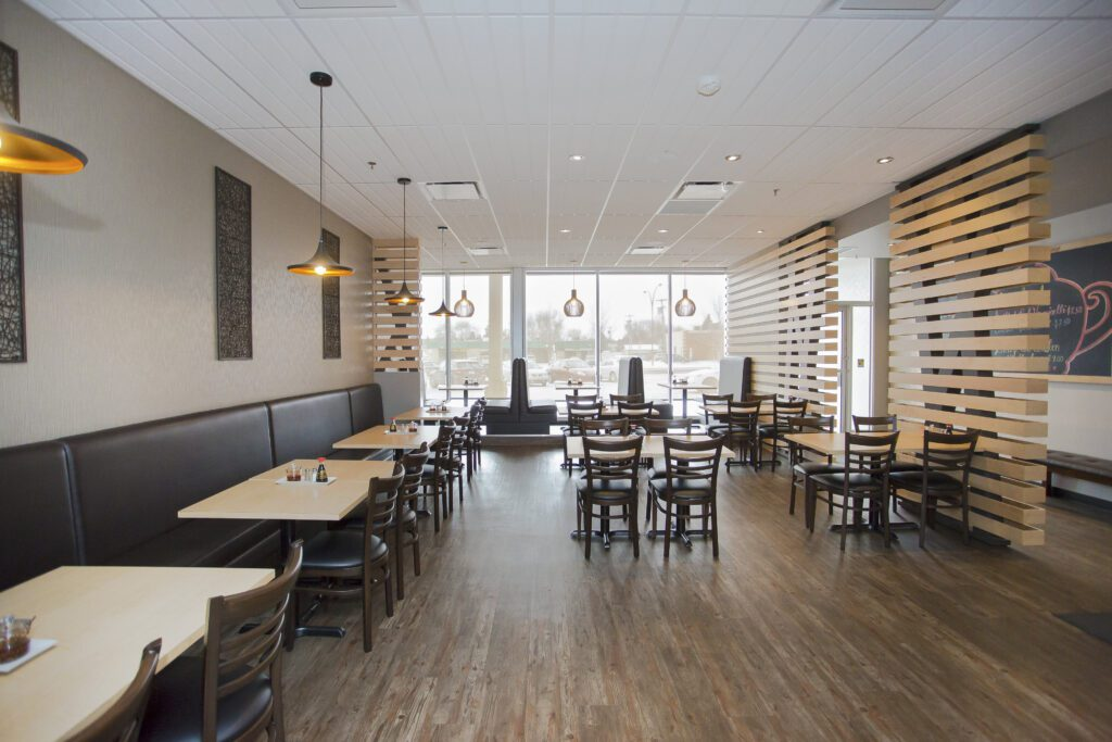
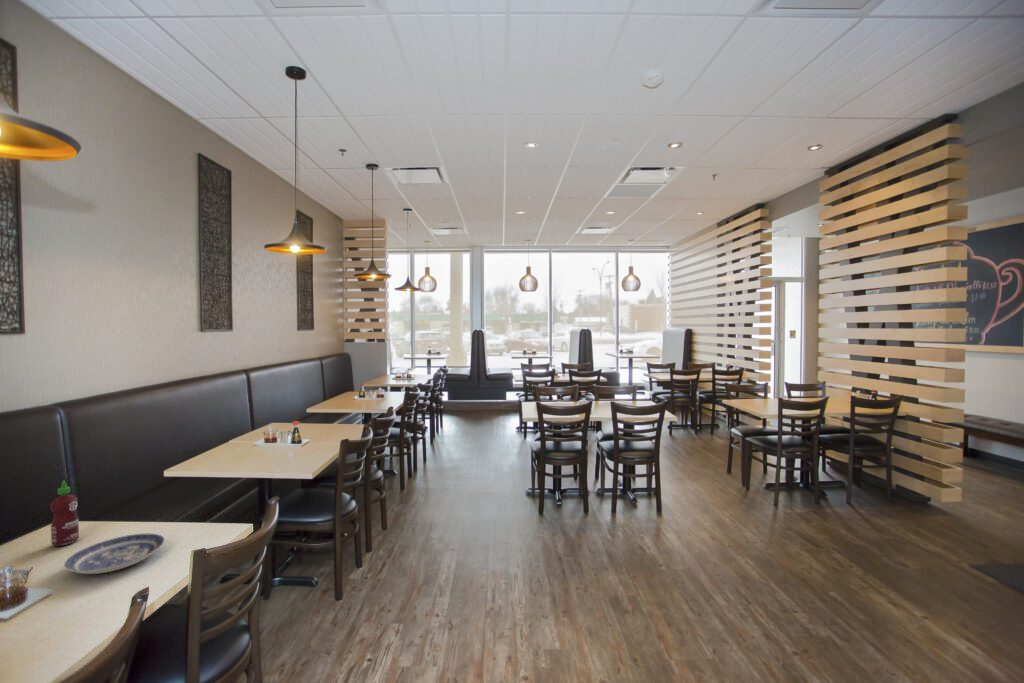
+ hot sauce [49,479,80,547]
+ plate [63,533,165,575]
